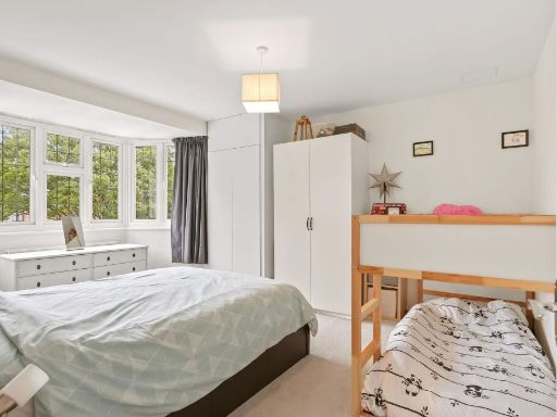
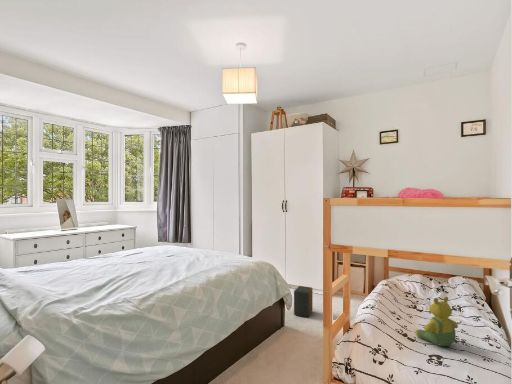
+ speaker [293,285,314,318]
+ teddy bear [414,296,459,347]
